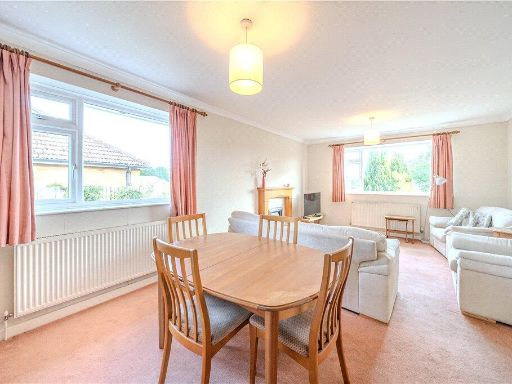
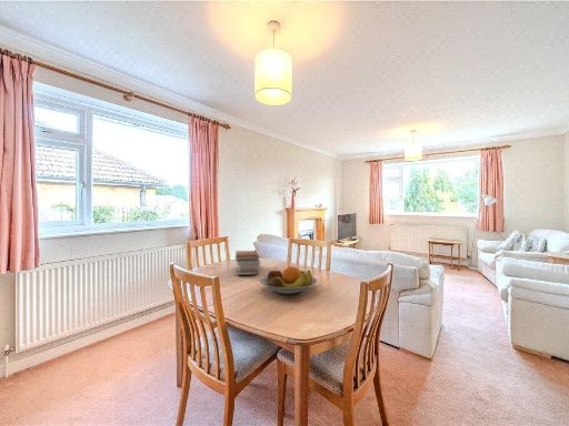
+ fruit bowl [259,265,318,295]
+ book stack [234,250,261,276]
